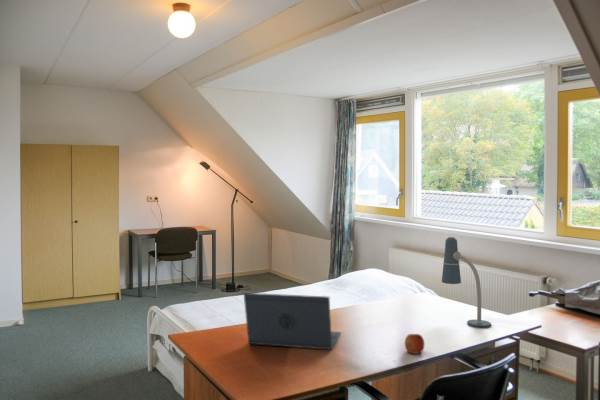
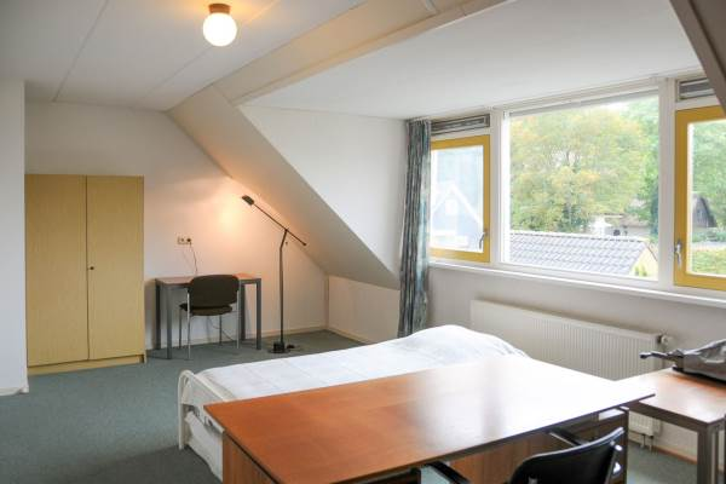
- fruit [404,333,425,355]
- laptop [243,292,341,351]
- desk lamp [441,236,492,329]
